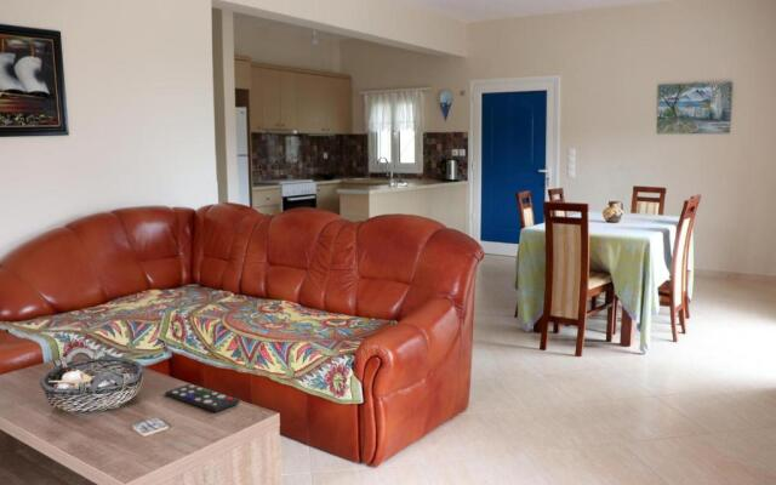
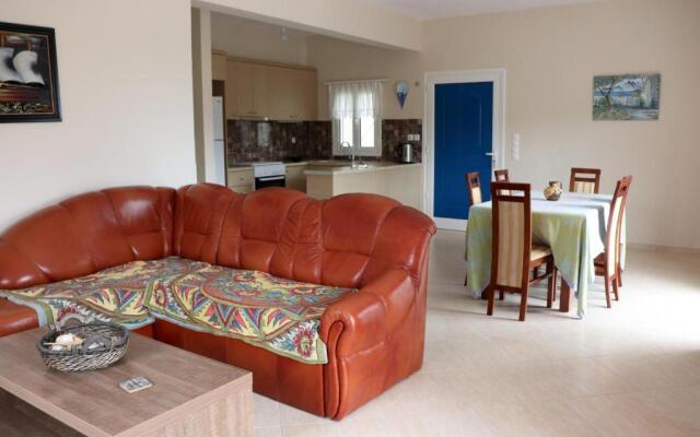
- remote control [164,383,240,413]
